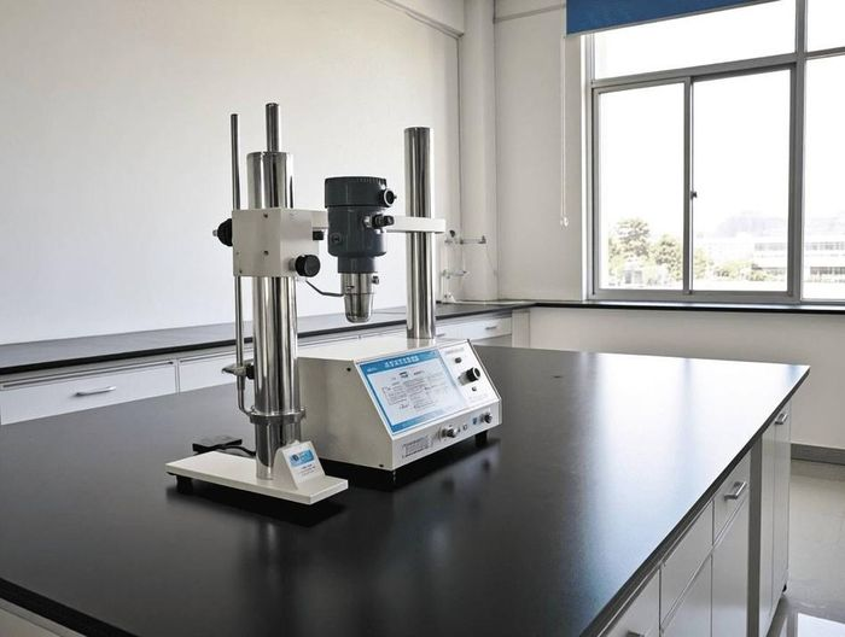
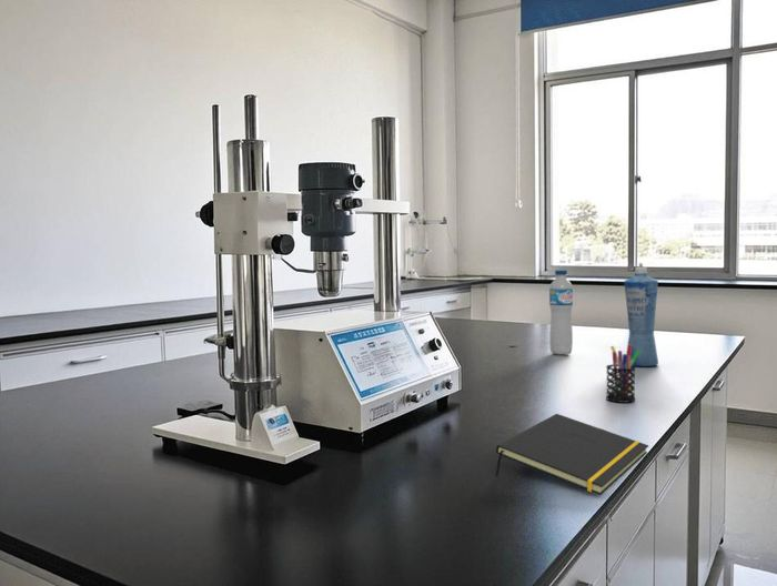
+ water bottle [548,269,574,355]
+ pen holder [605,344,640,404]
+ notepad [495,413,649,496]
+ squeeze bottle [624,262,659,368]
